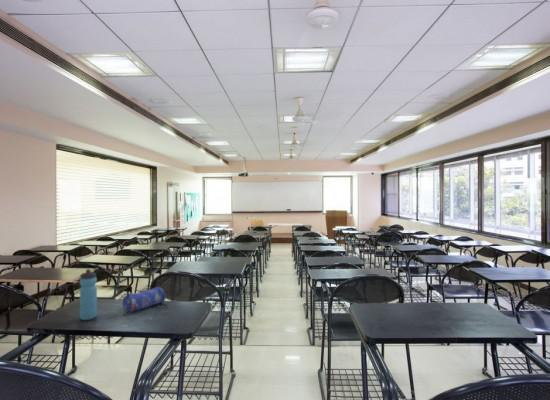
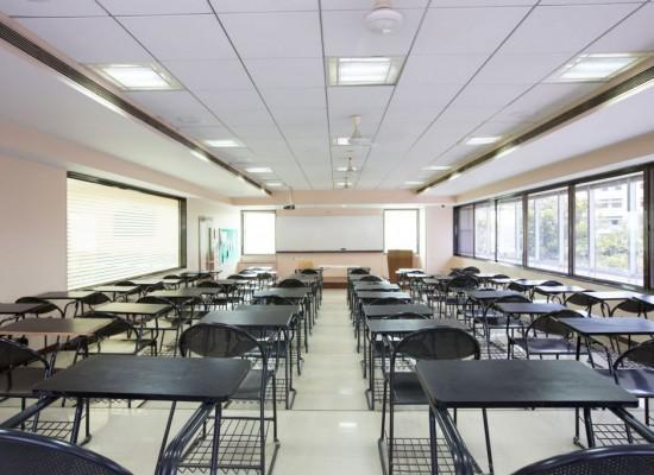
- water bottle [79,268,98,321]
- pencil case [122,286,166,313]
